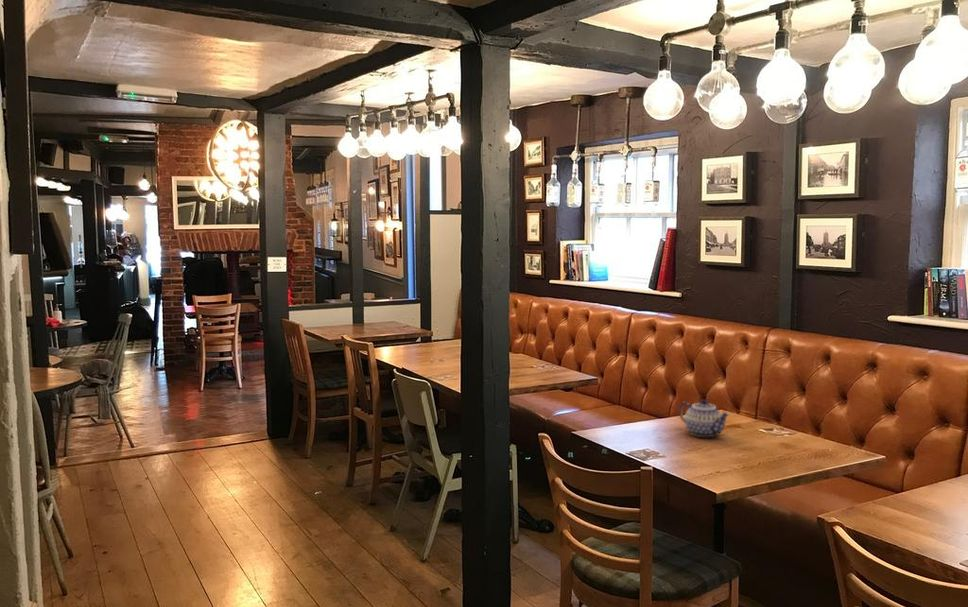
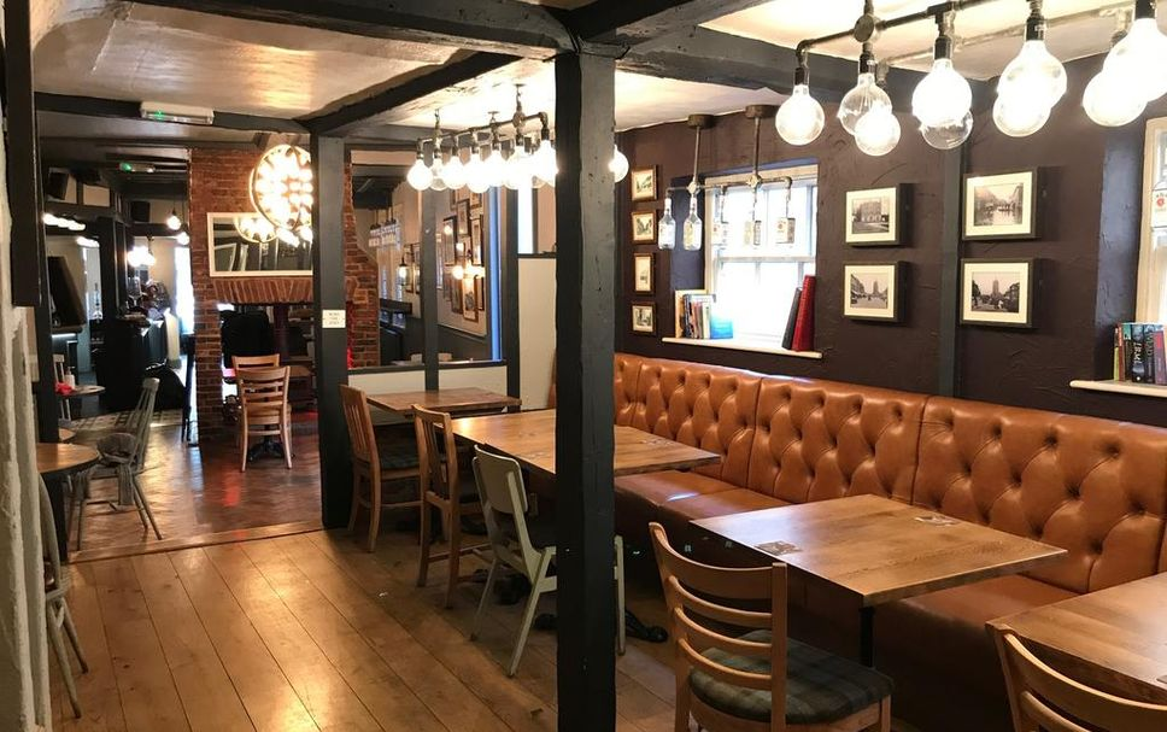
- teapot [678,398,731,438]
